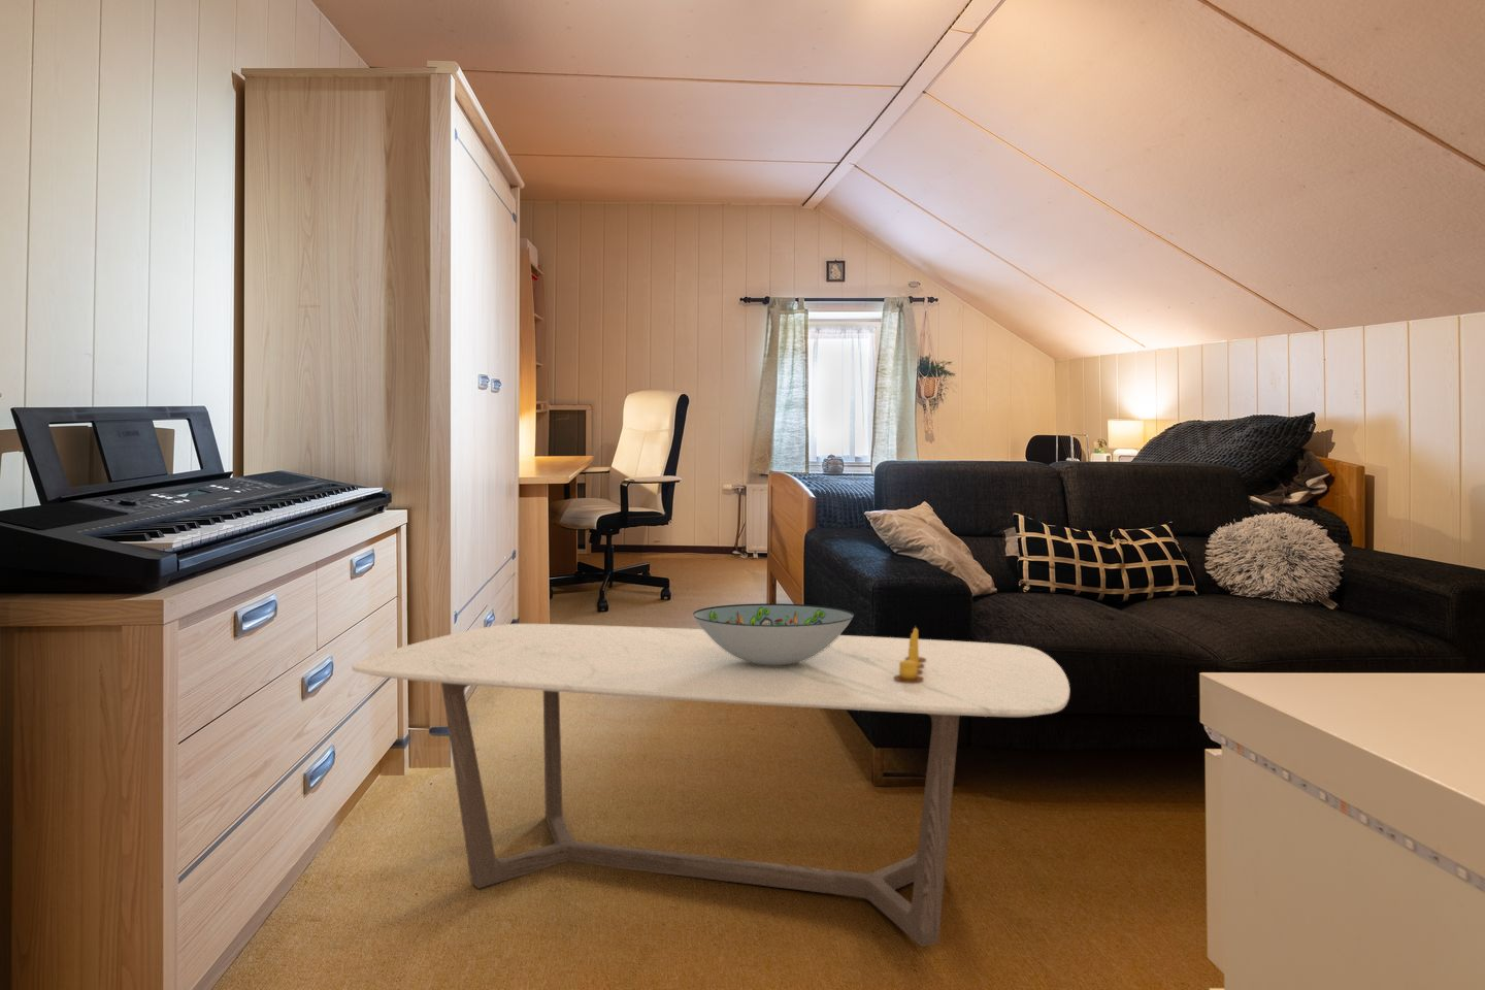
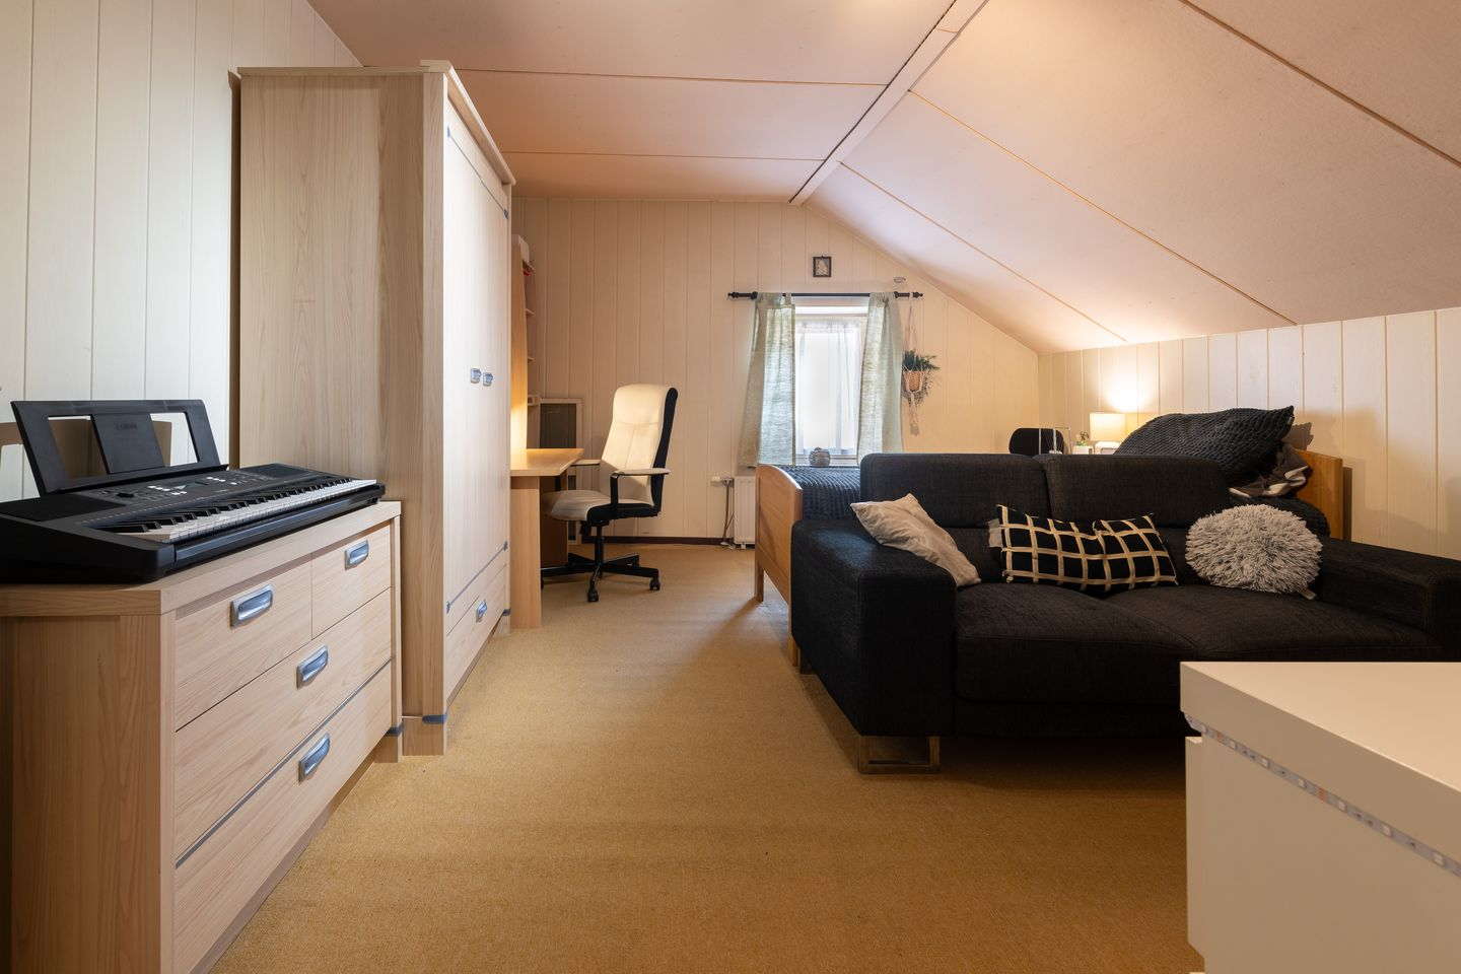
- decorative bowl [692,602,855,666]
- coffee table [350,623,1071,948]
- candle [893,626,926,683]
